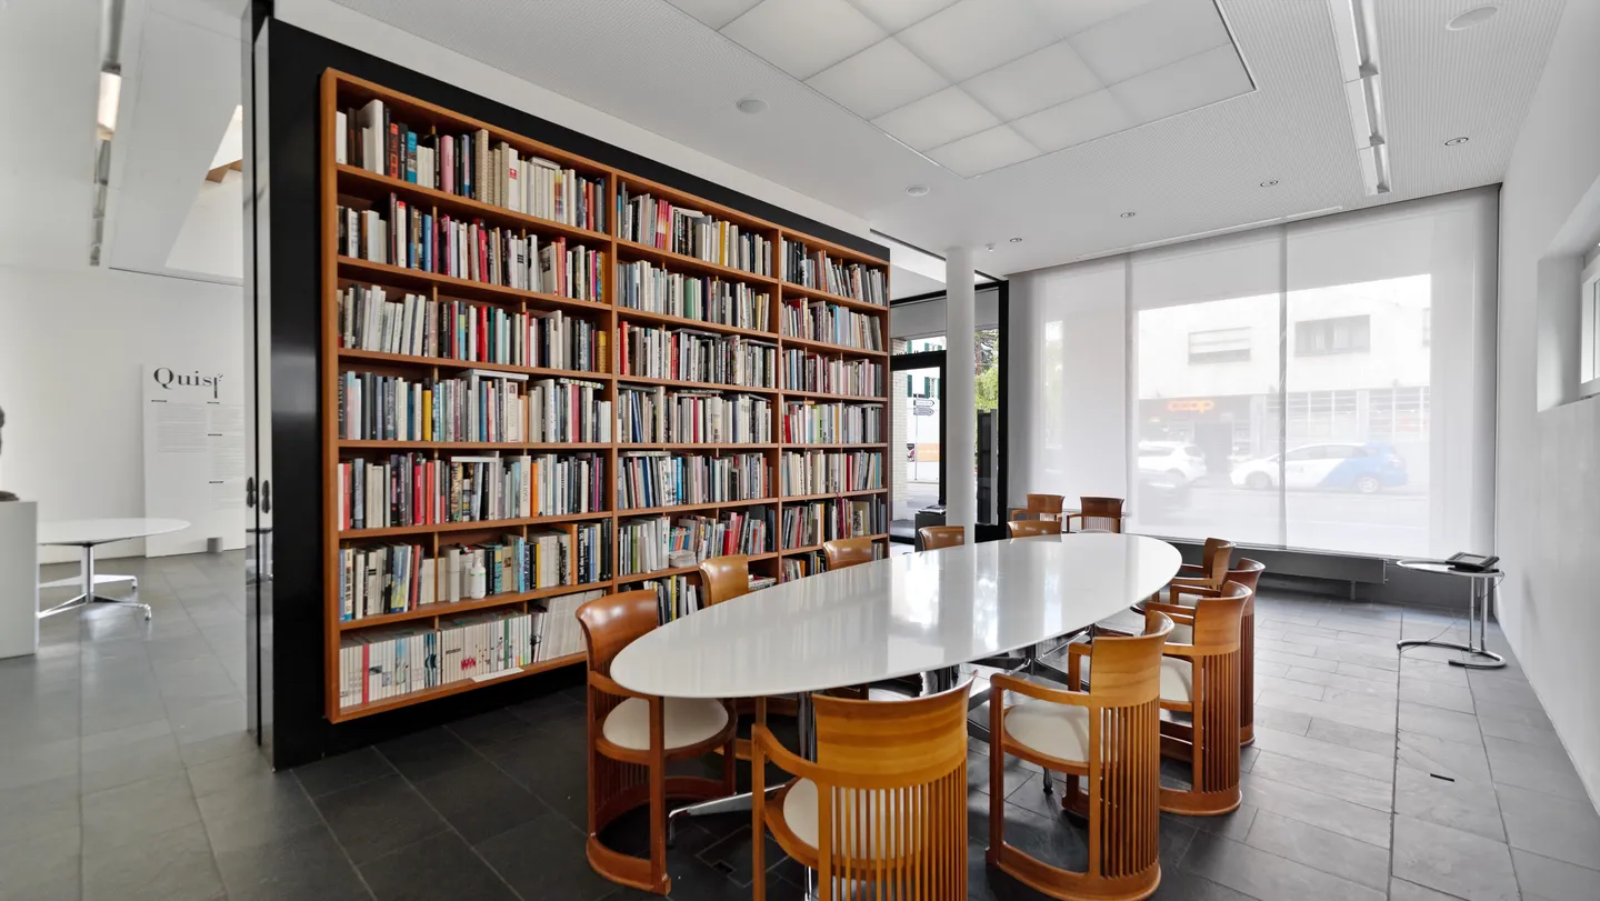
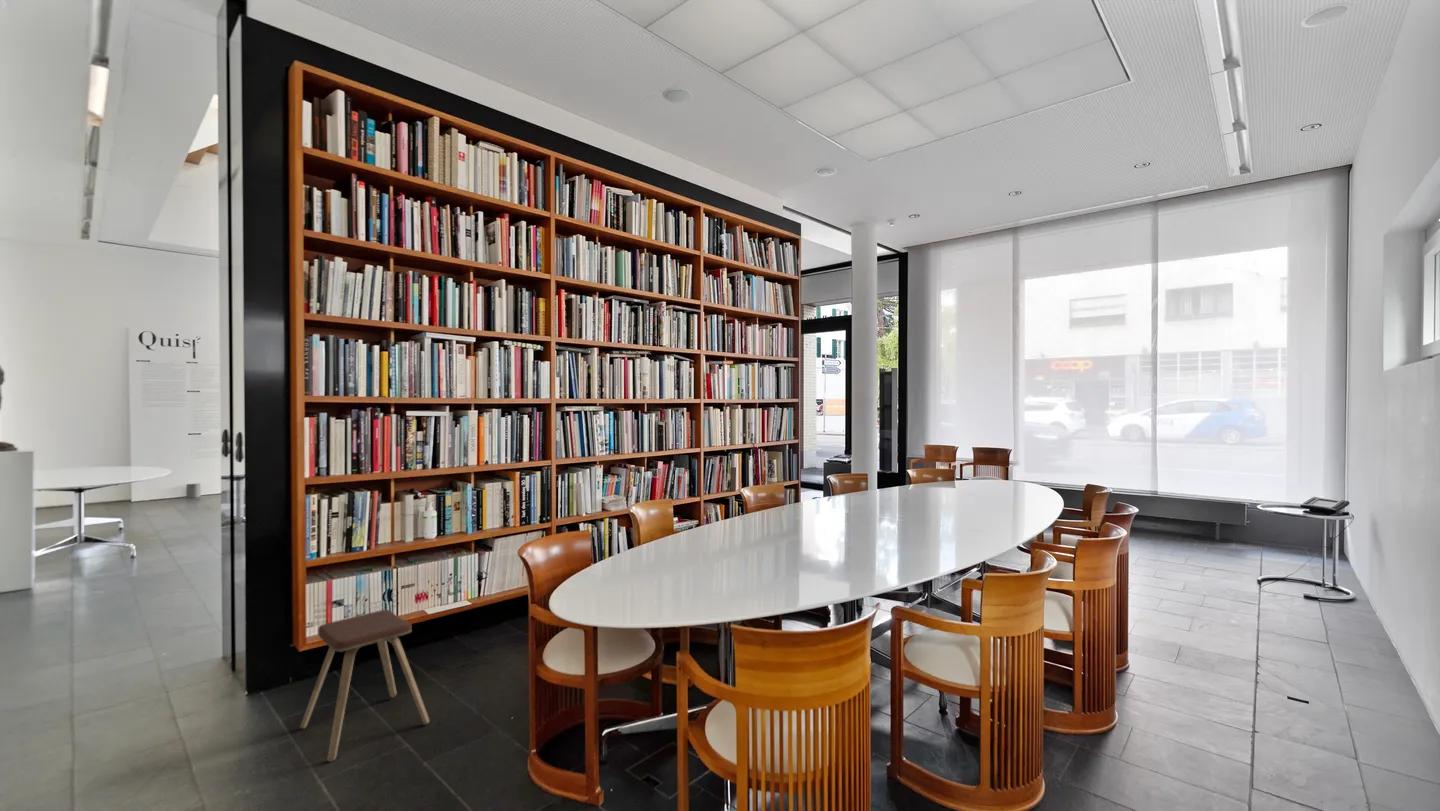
+ music stool [299,609,430,763]
